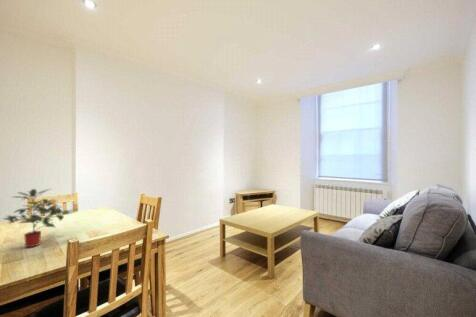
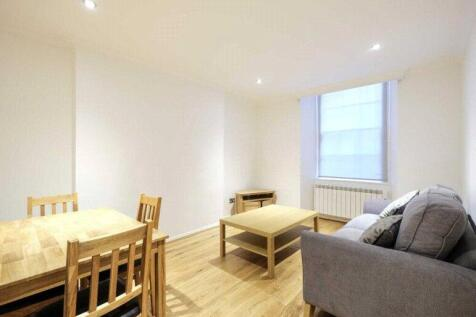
- potted plant [2,188,79,248]
